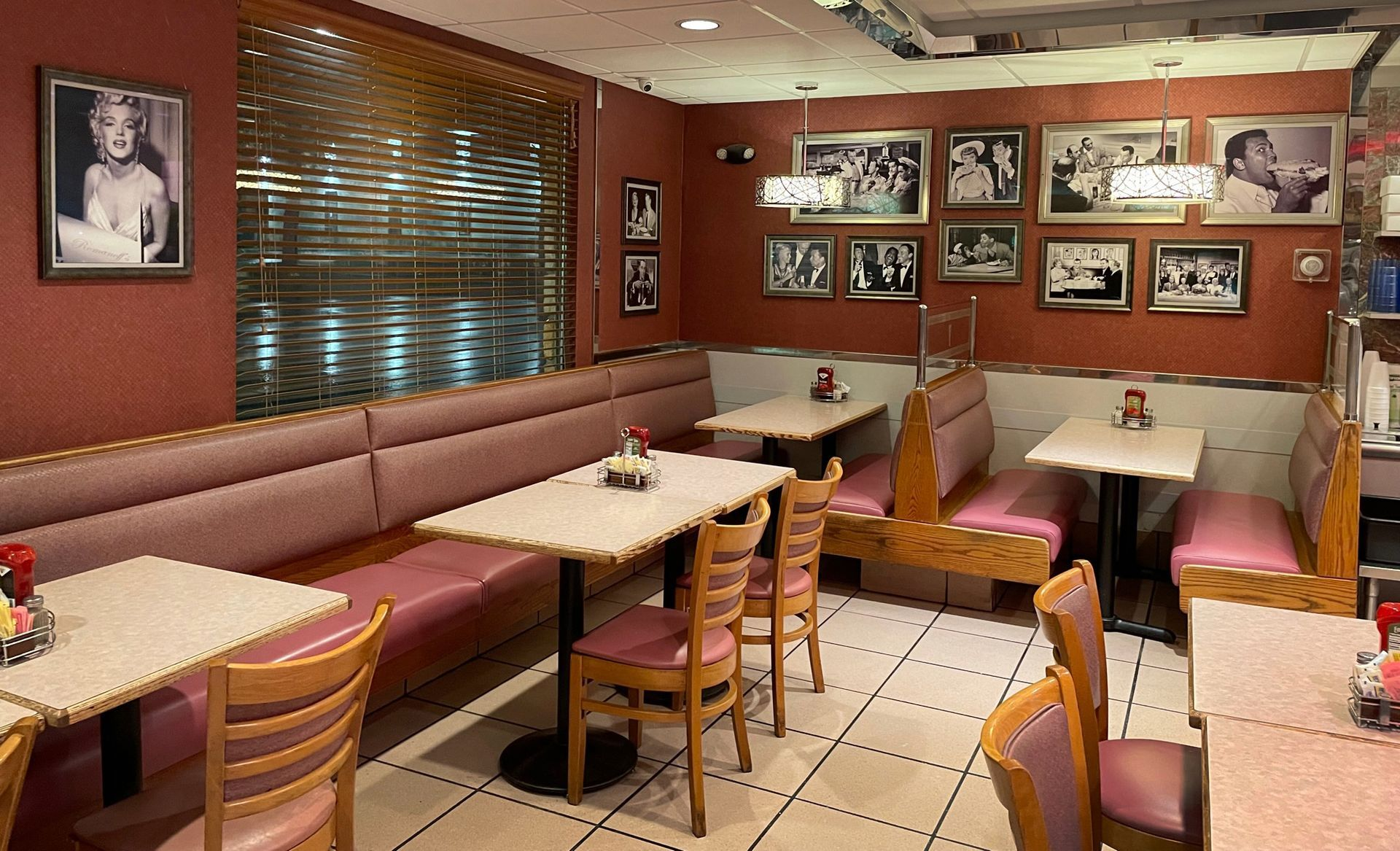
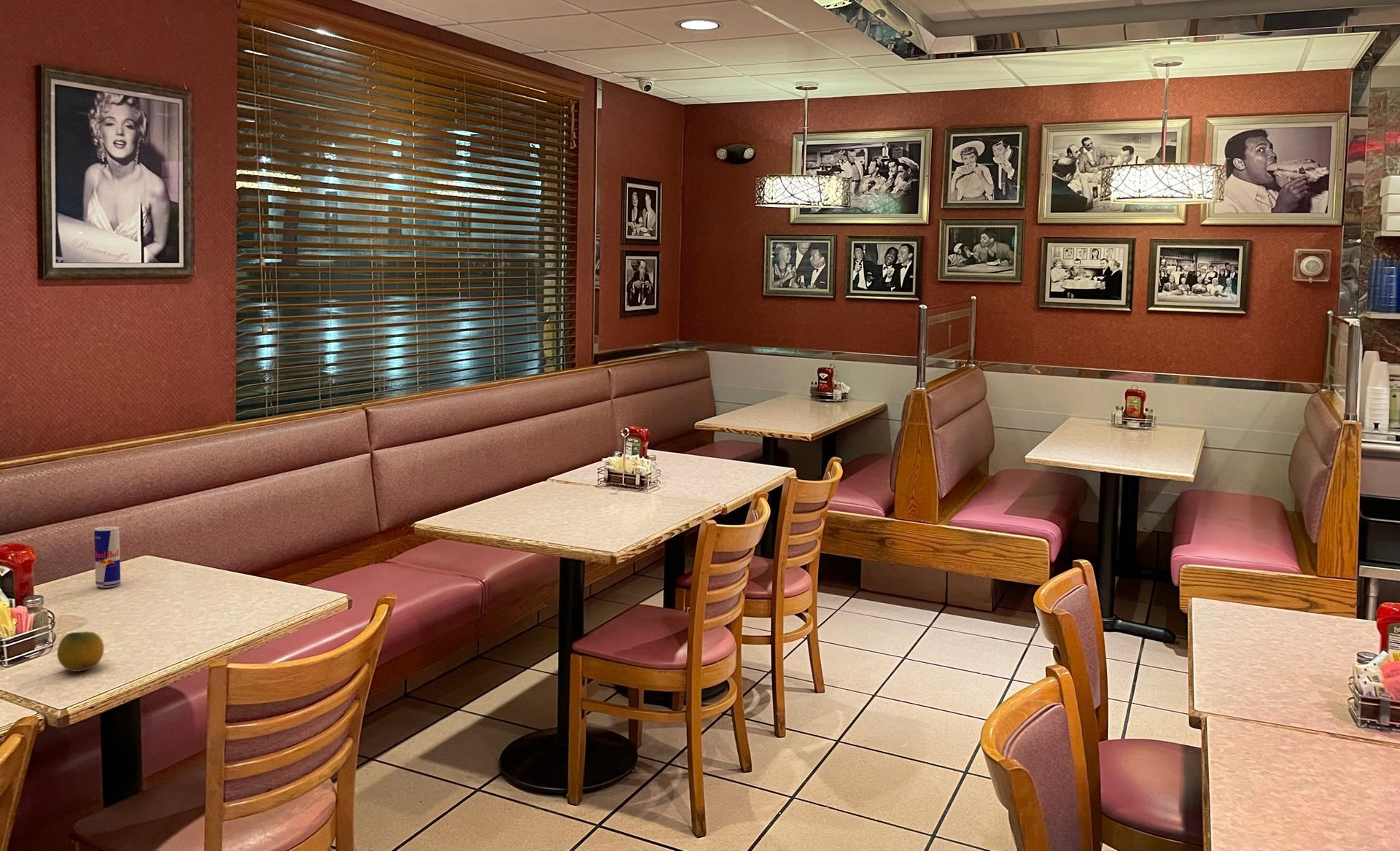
+ beverage can [93,526,121,588]
+ fruit [56,631,105,672]
